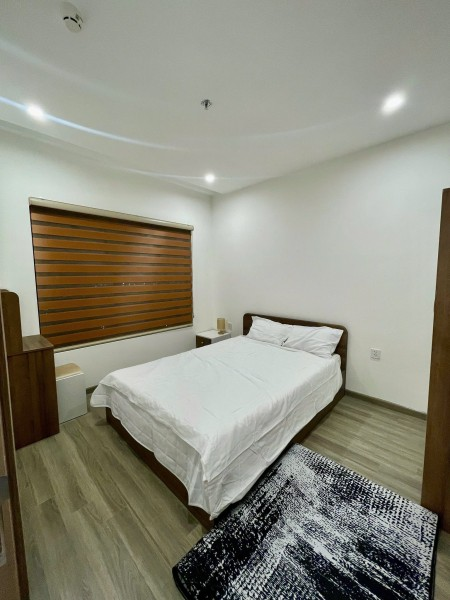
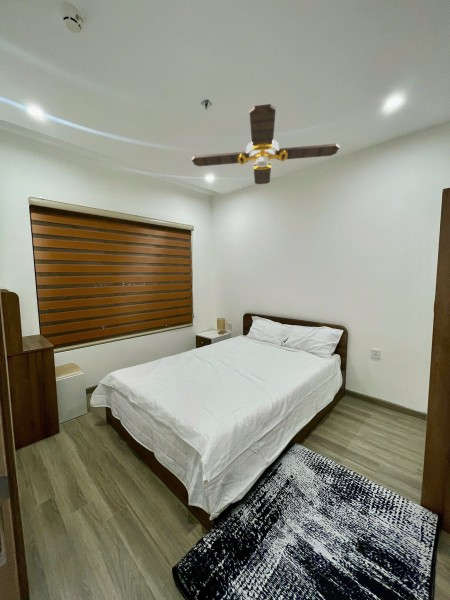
+ ceiling fan [191,103,341,185]
